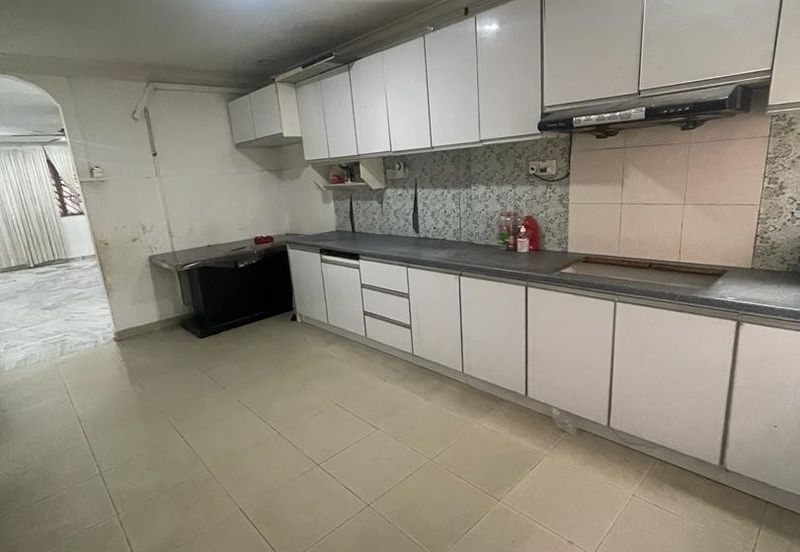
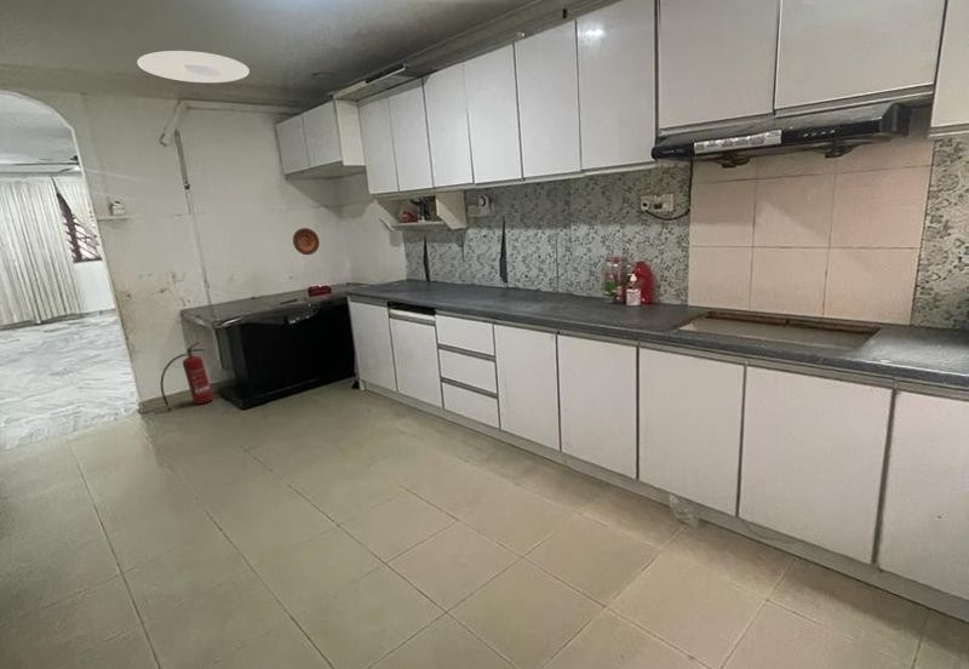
+ fire extinguisher [160,341,214,412]
+ ceiling light [136,50,251,84]
+ decorative plate [292,227,321,256]
